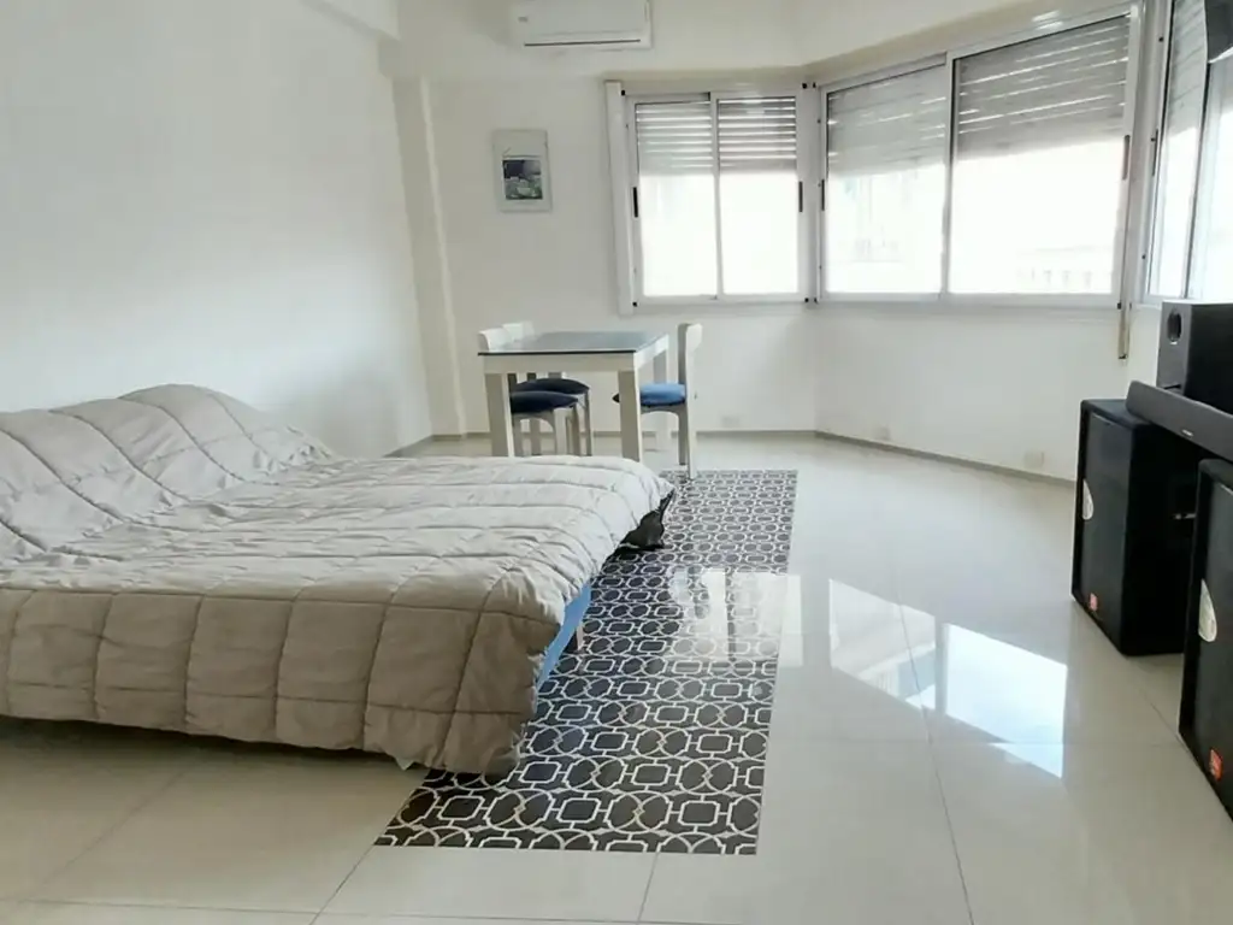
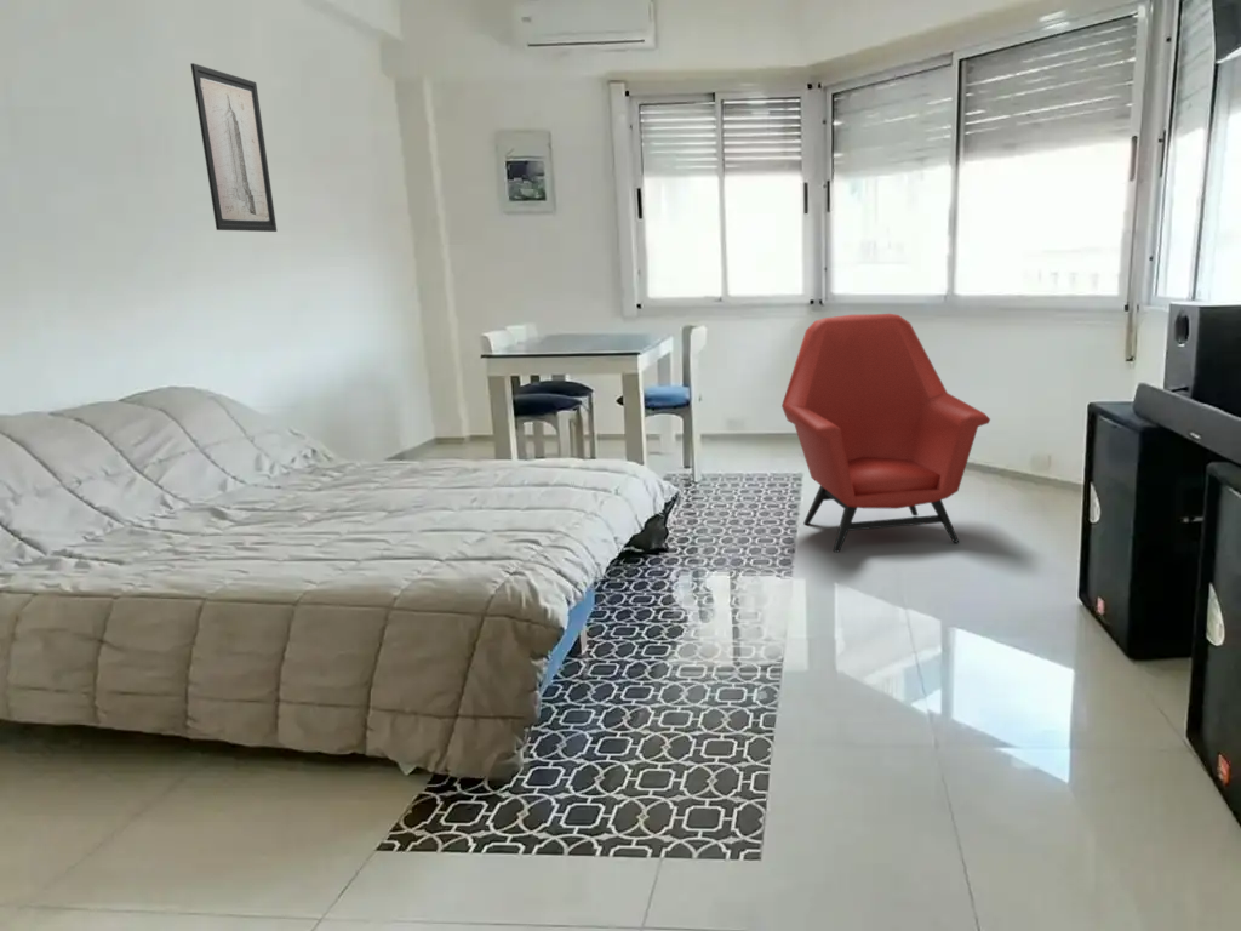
+ armchair [780,313,991,554]
+ wall art [190,62,278,233]
